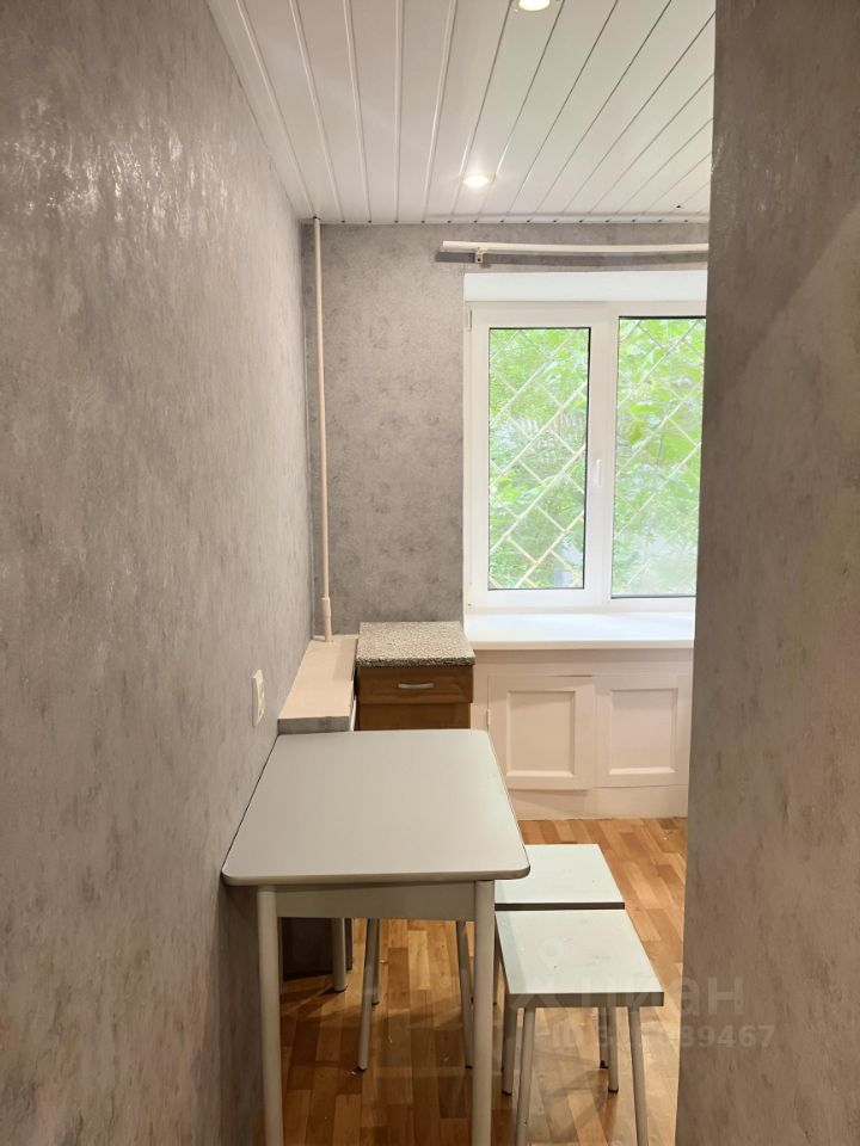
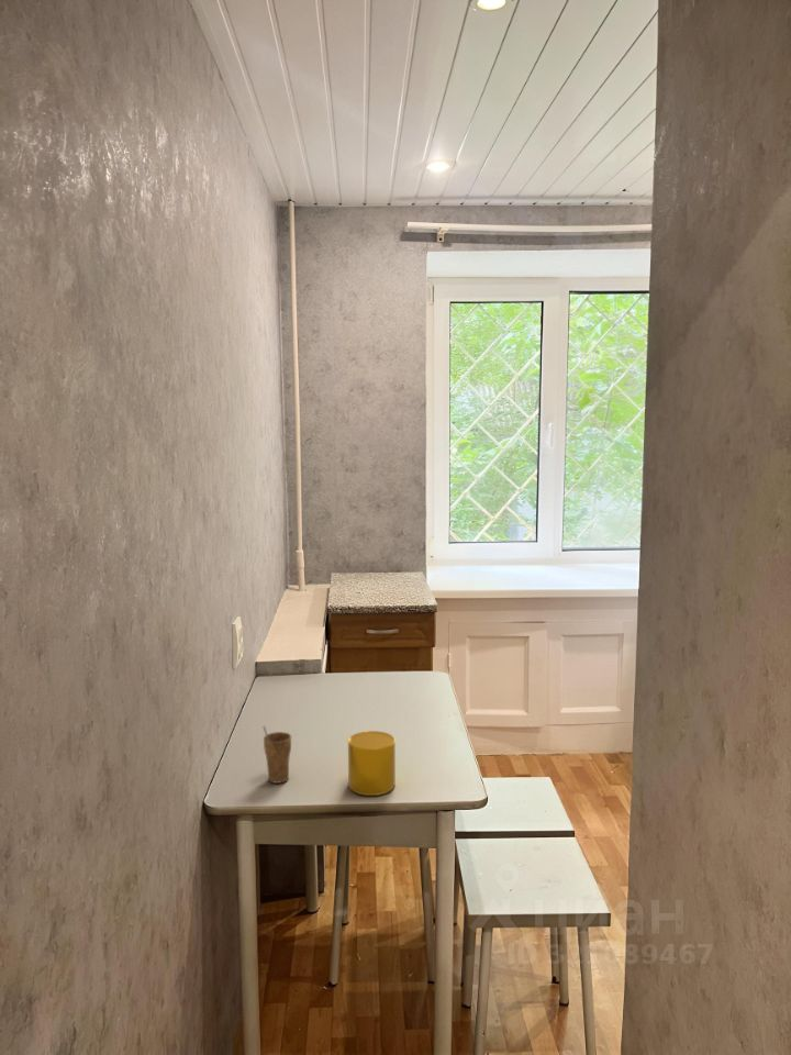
+ cup [347,730,397,797]
+ cup [263,725,292,785]
